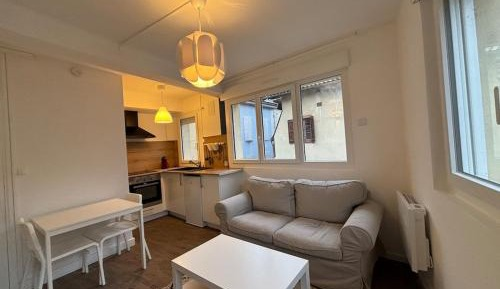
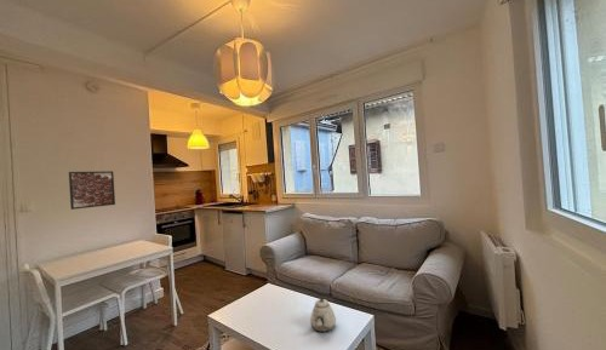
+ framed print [68,170,116,211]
+ teapot [309,297,337,333]
